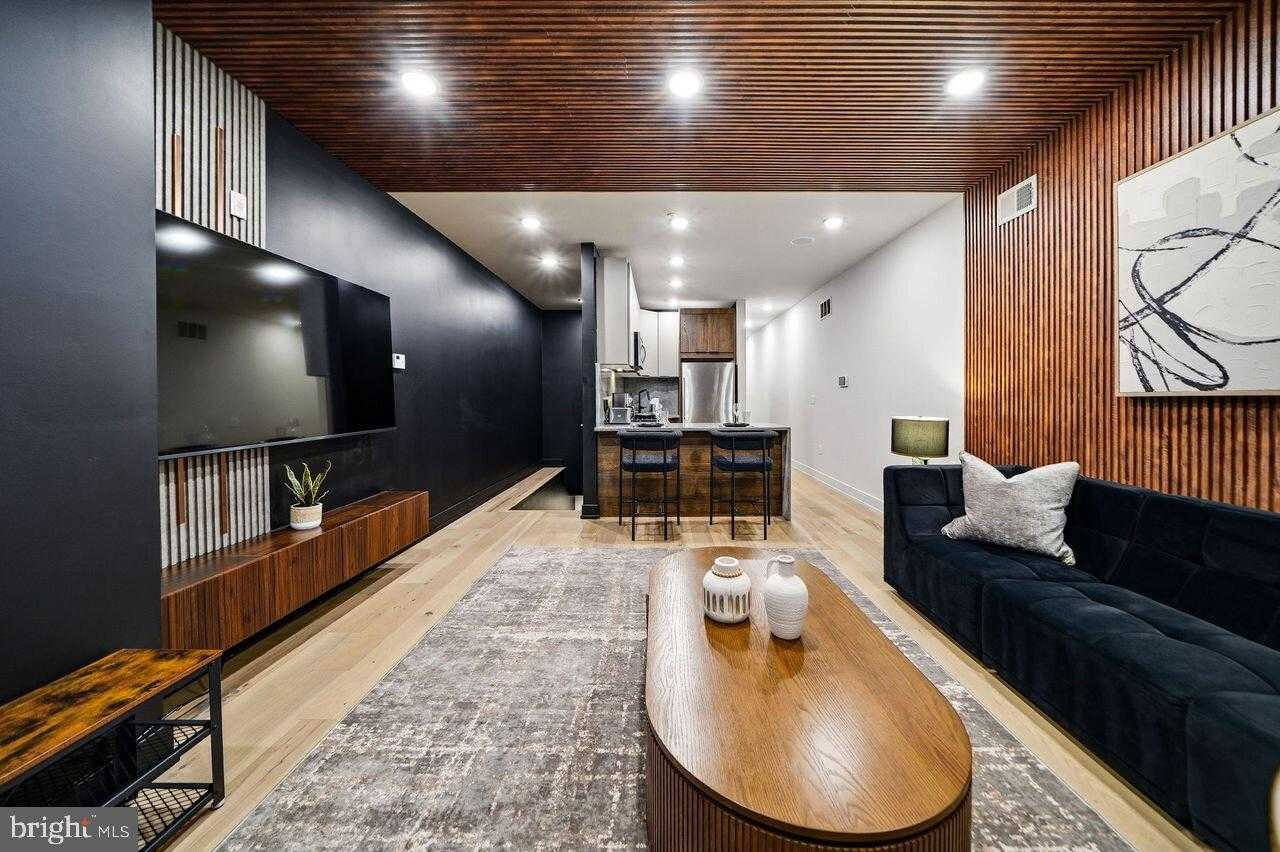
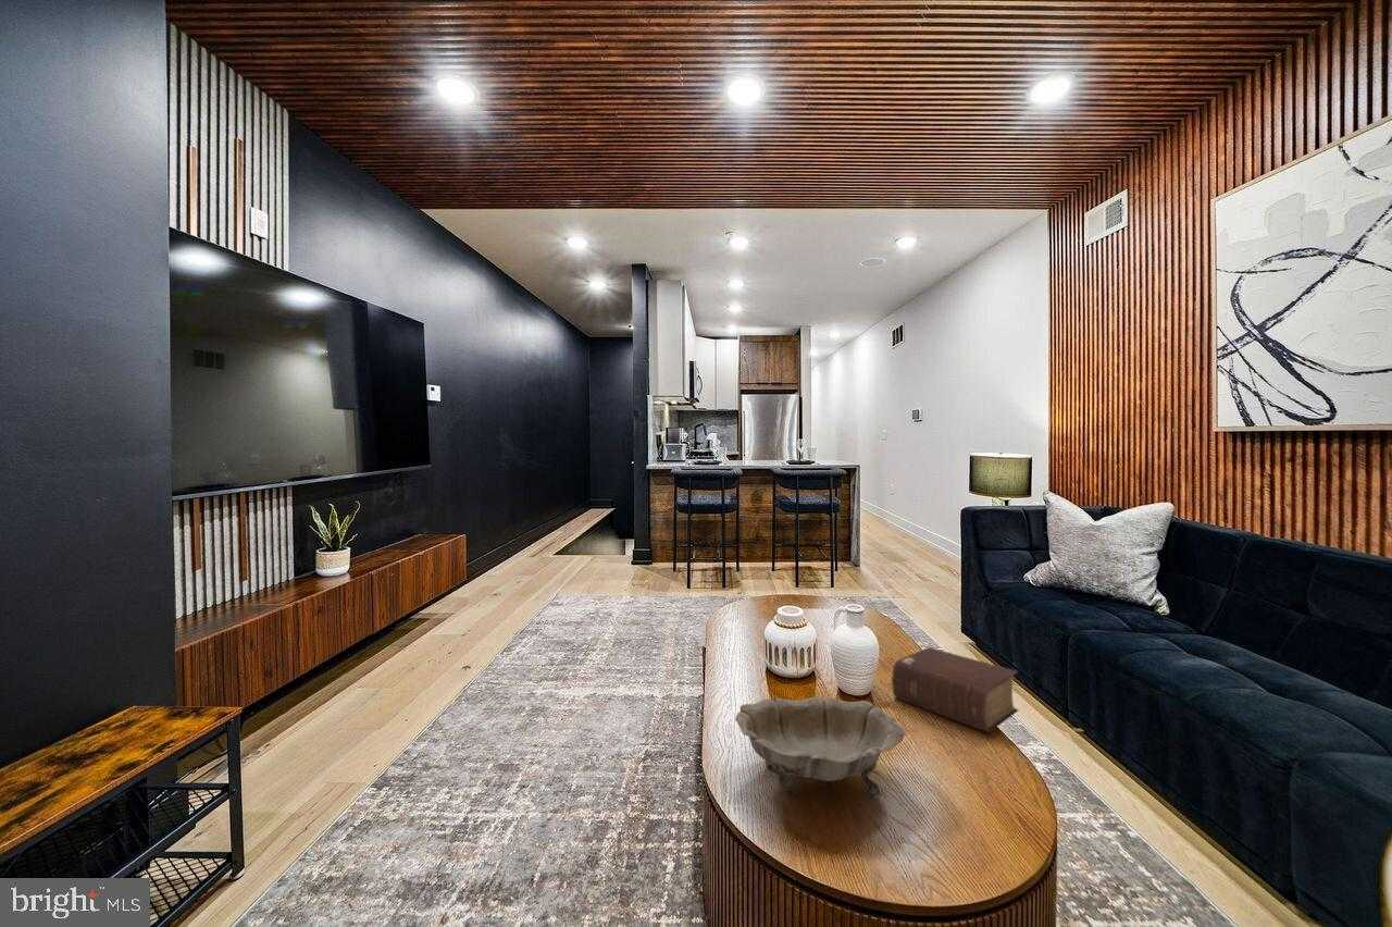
+ decorative bowl [734,696,907,800]
+ bible [891,646,1020,733]
